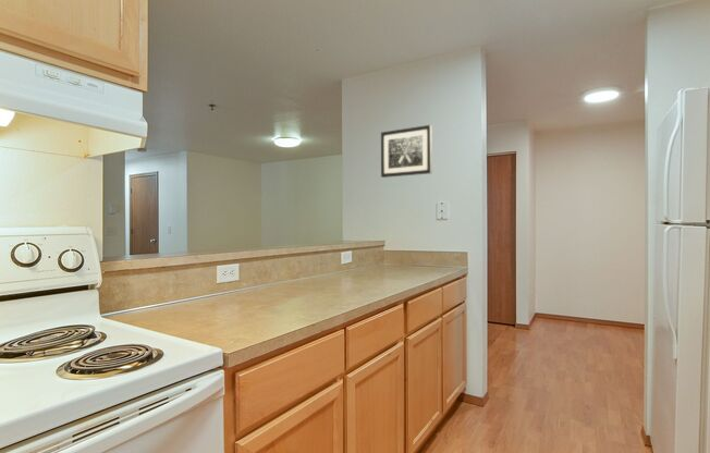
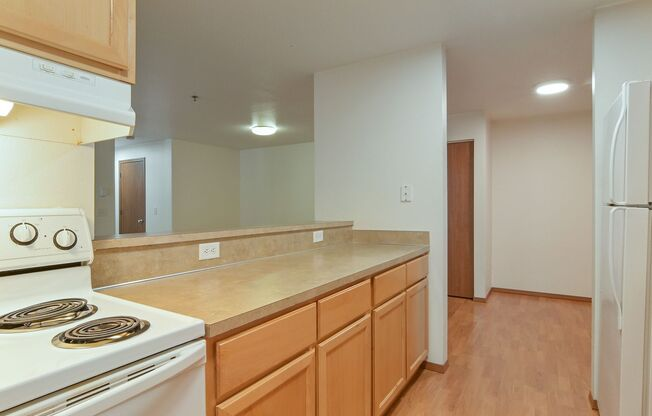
- wall art [380,124,433,179]
